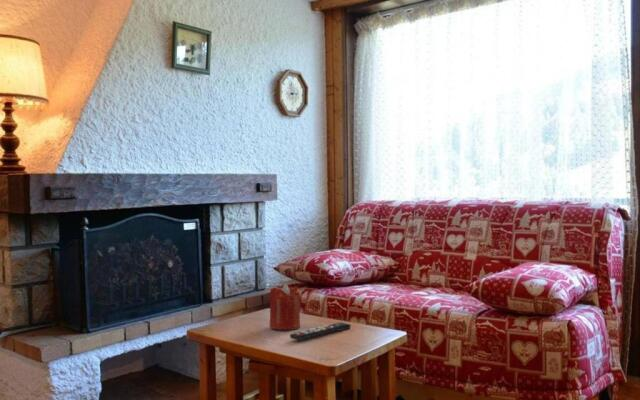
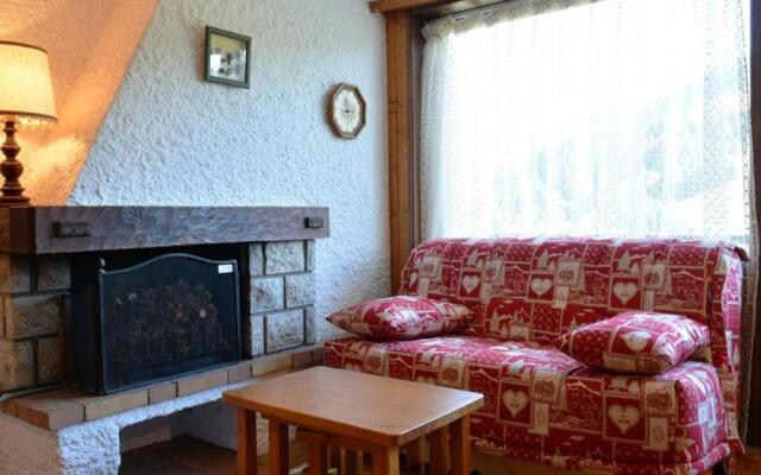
- remote control [289,321,352,341]
- candle [269,283,303,331]
